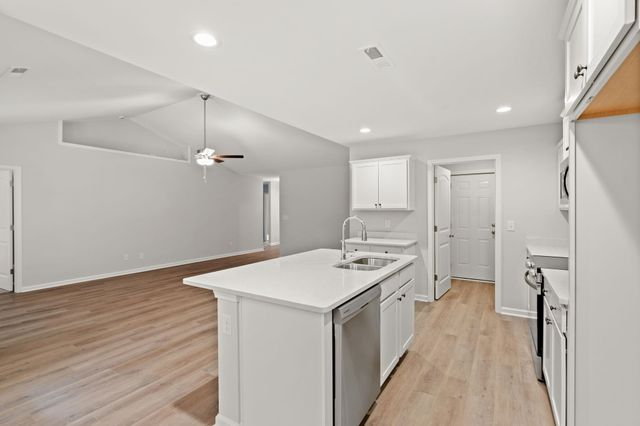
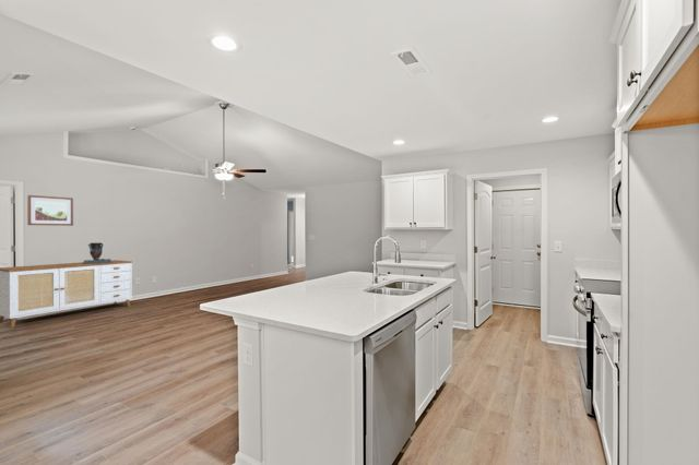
+ sideboard [0,259,133,330]
+ wall art [26,194,74,227]
+ decorative urn [83,241,111,264]
